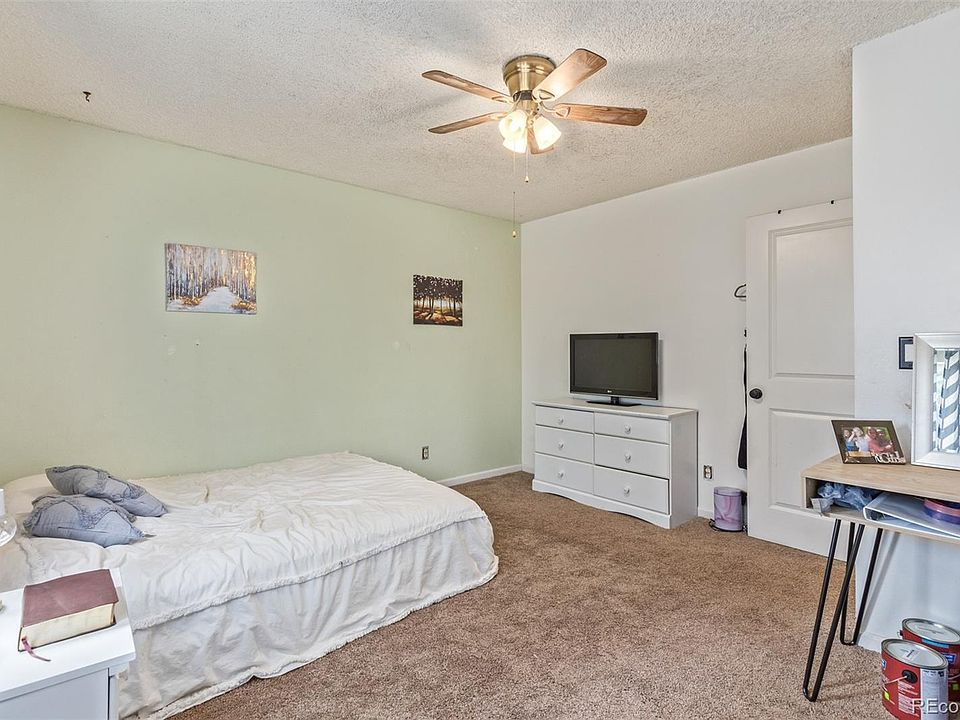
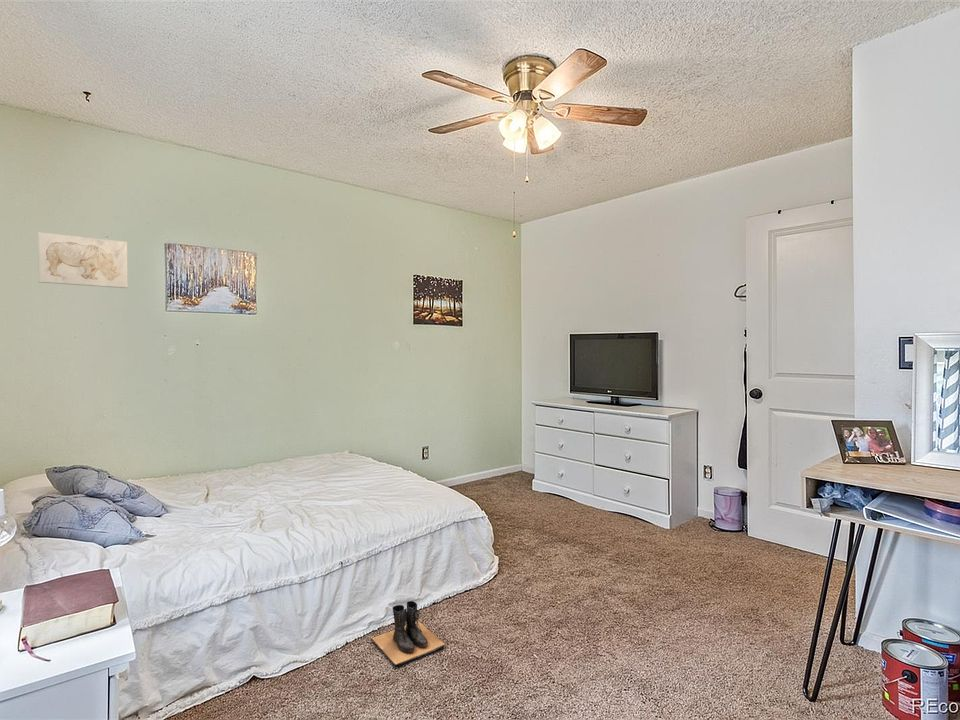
+ boots [371,600,446,666]
+ wall art [37,231,129,289]
